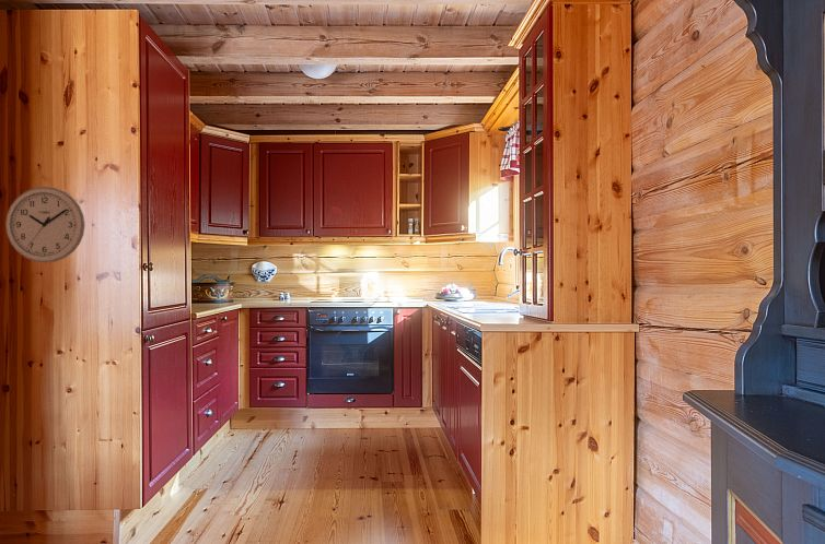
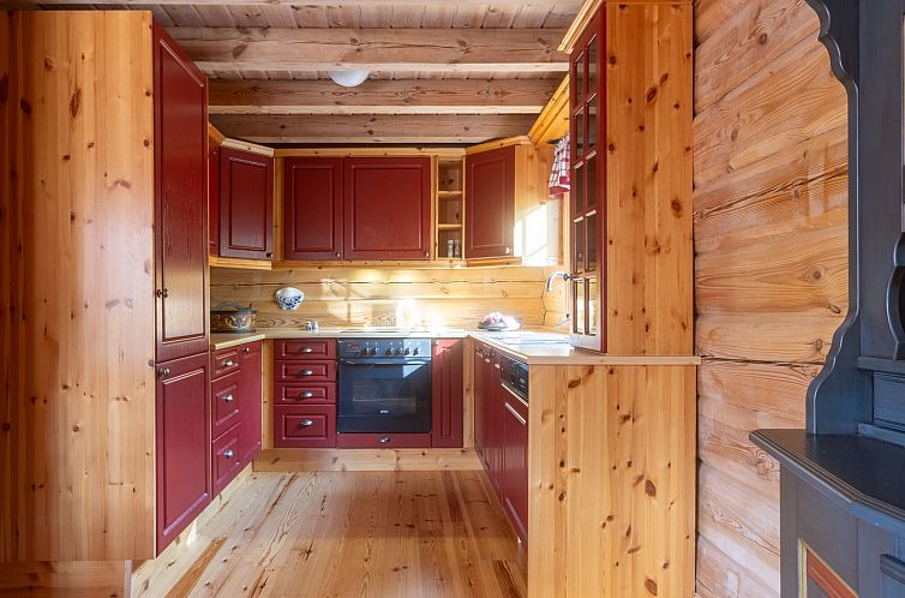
- wall clock [4,186,86,264]
